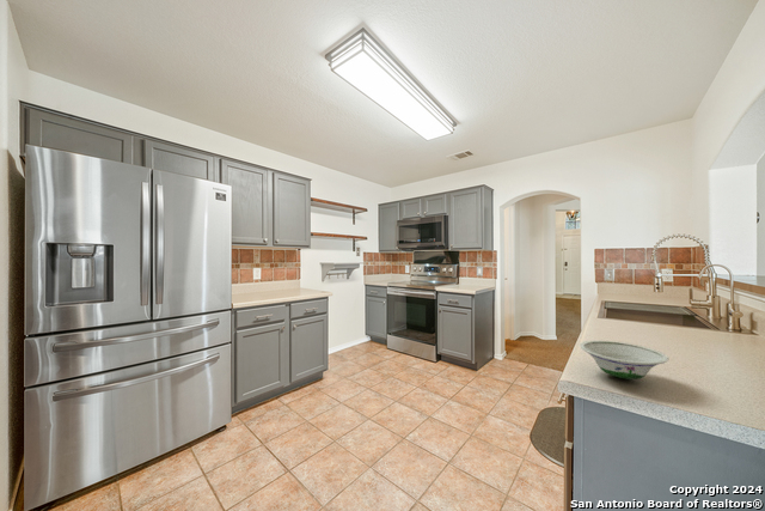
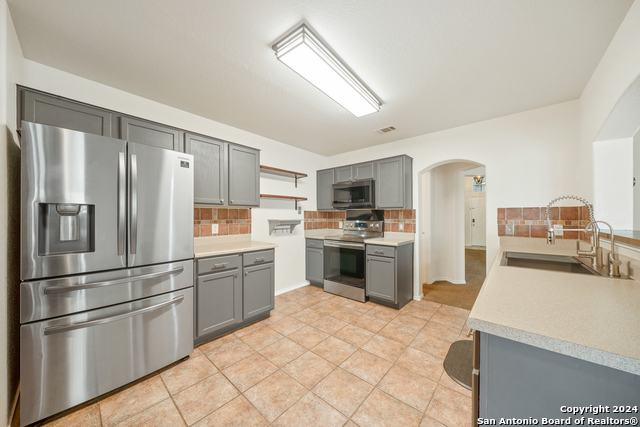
- bowl [579,340,671,381]
